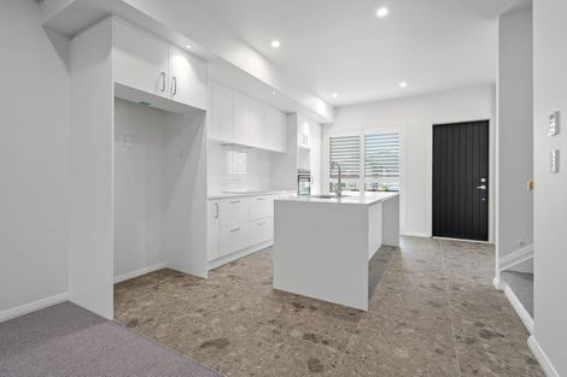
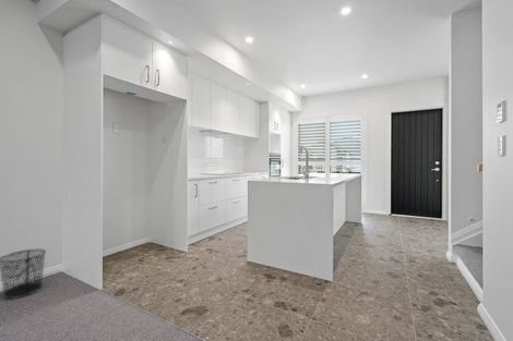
+ waste bin [0,248,47,300]
